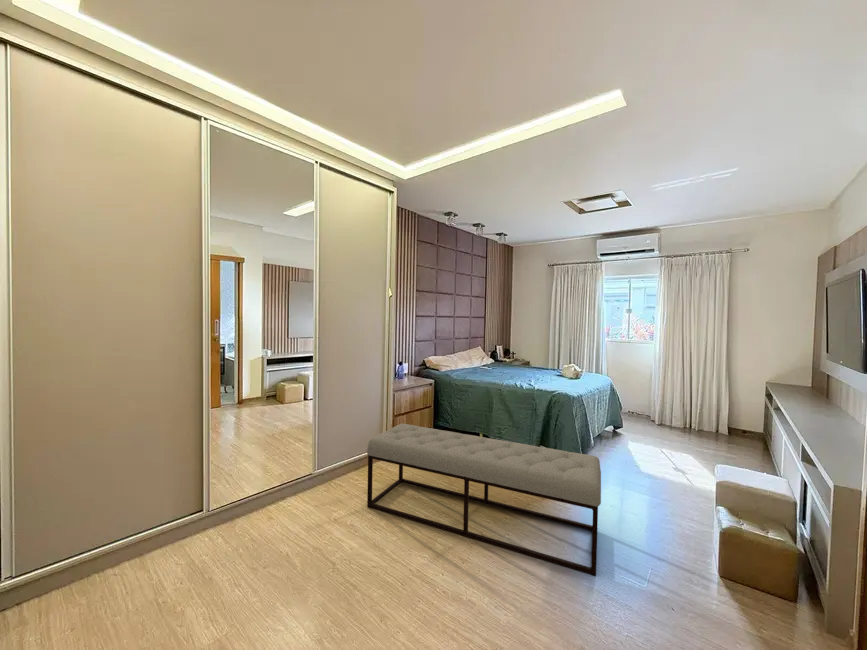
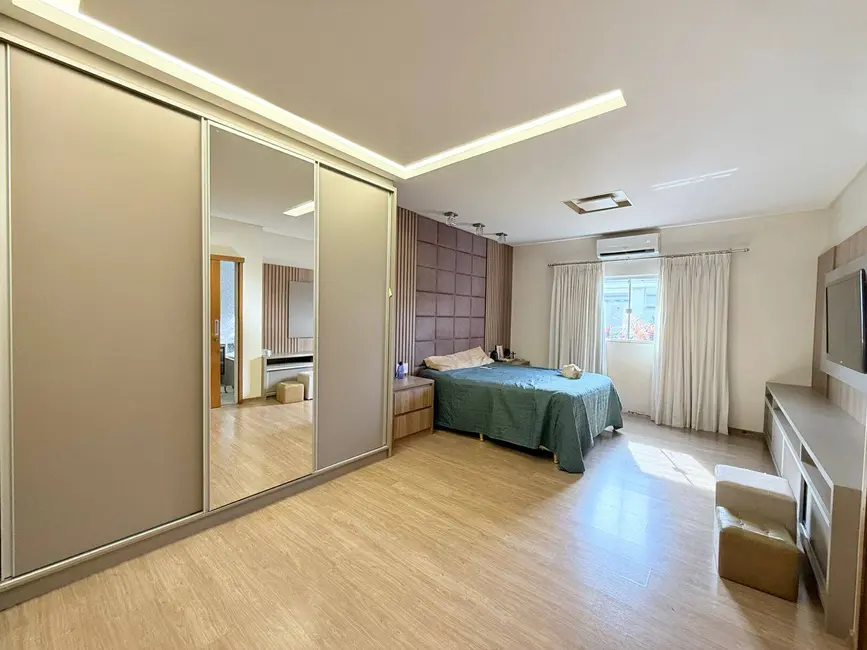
- bench [366,423,602,577]
